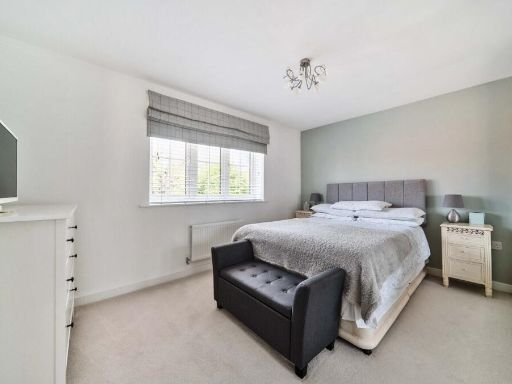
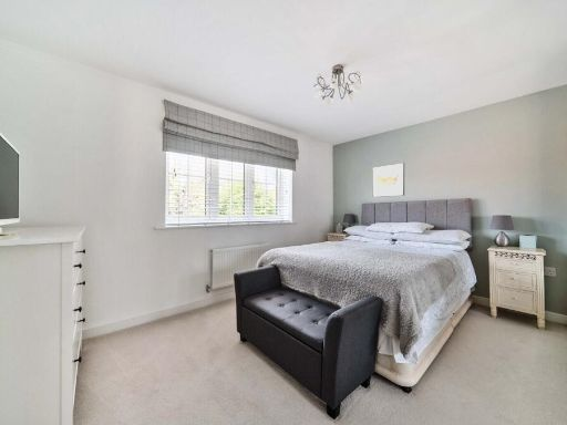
+ wall art [371,162,405,198]
